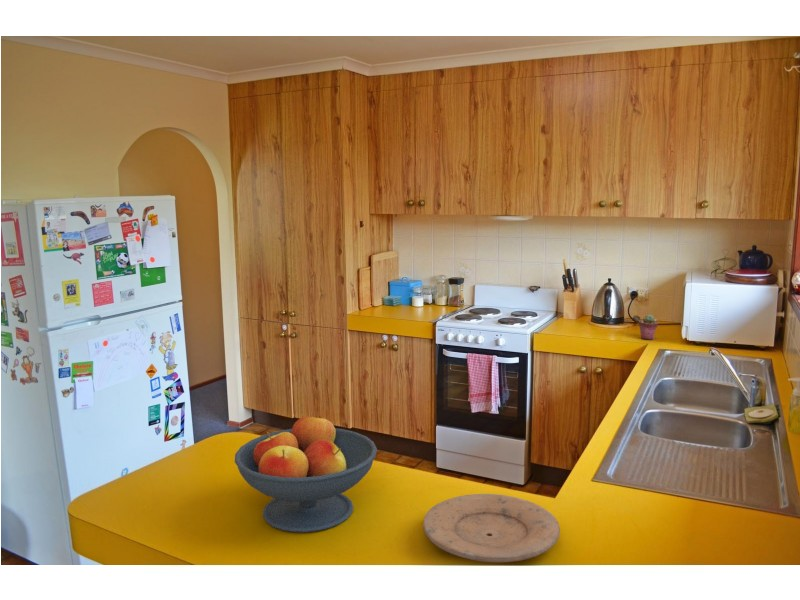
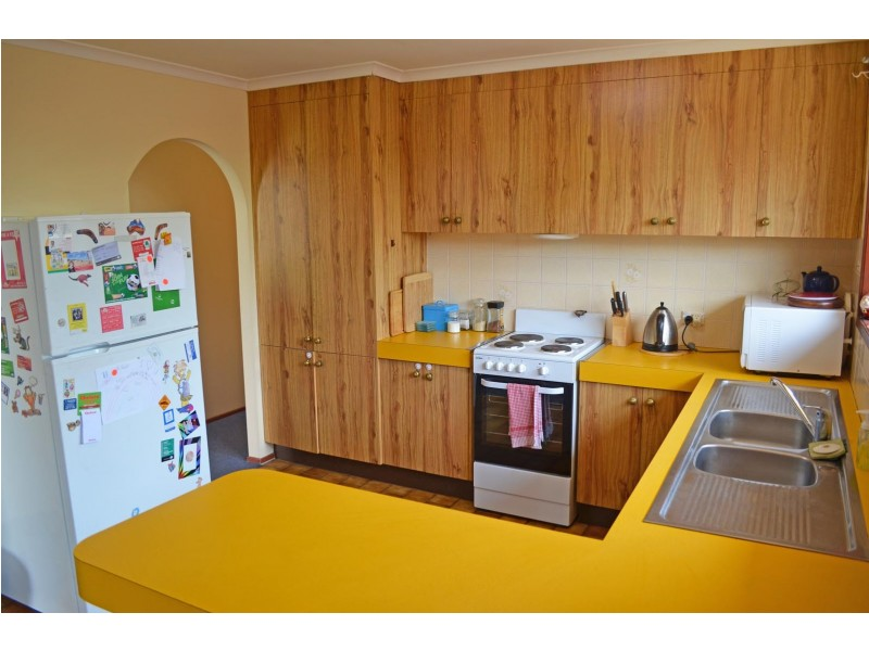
- fruit bowl [234,411,378,533]
- plate [422,493,561,563]
- potted succulent [637,314,659,340]
